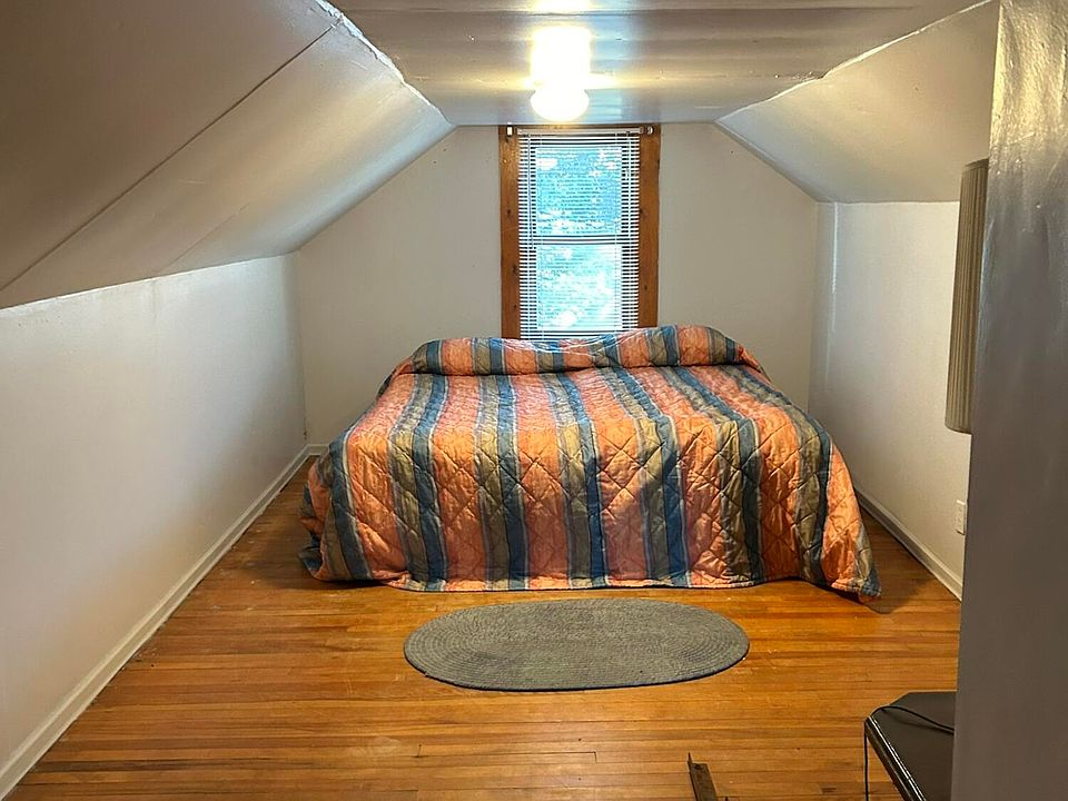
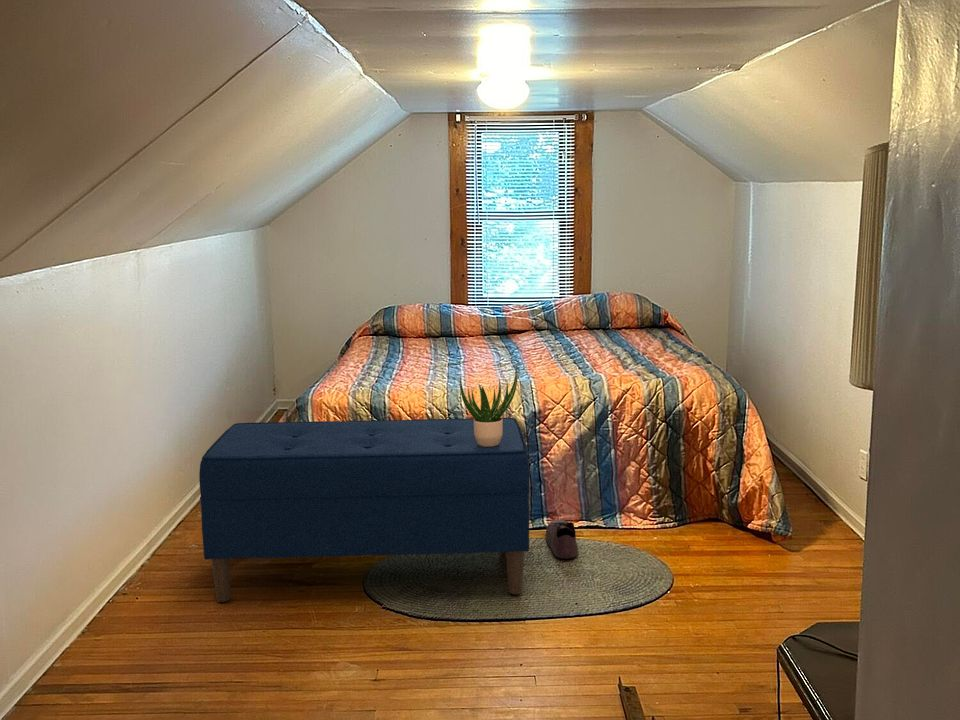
+ bench [198,417,531,603]
+ potted plant [459,364,518,447]
+ shoe [545,519,579,559]
